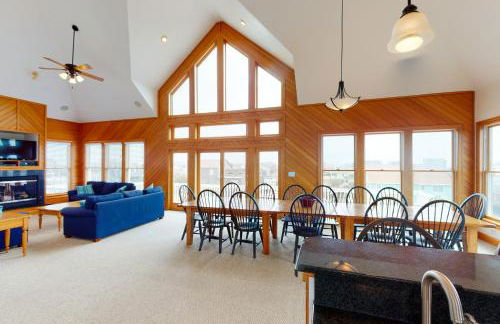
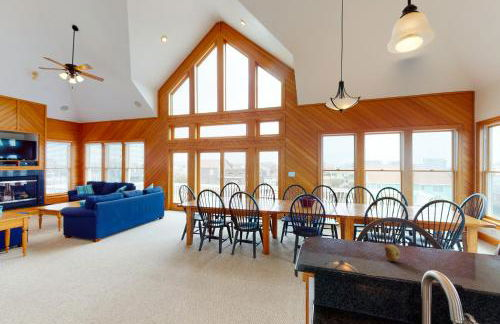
+ fruit [383,244,401,262]
